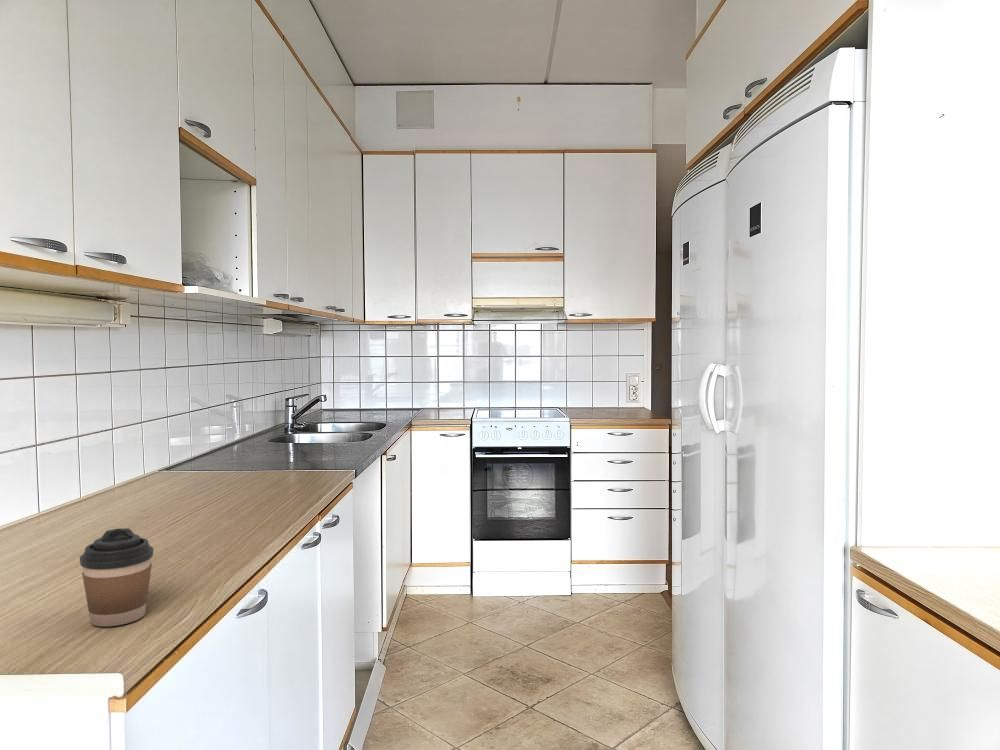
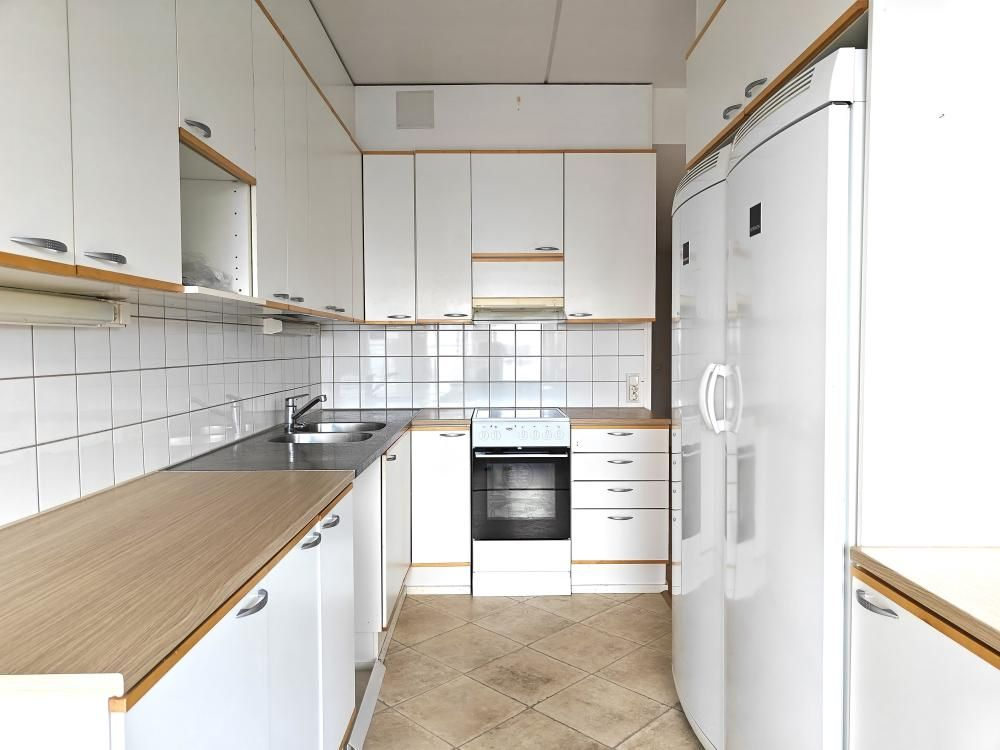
- coffee cup [79,527,154,627]
